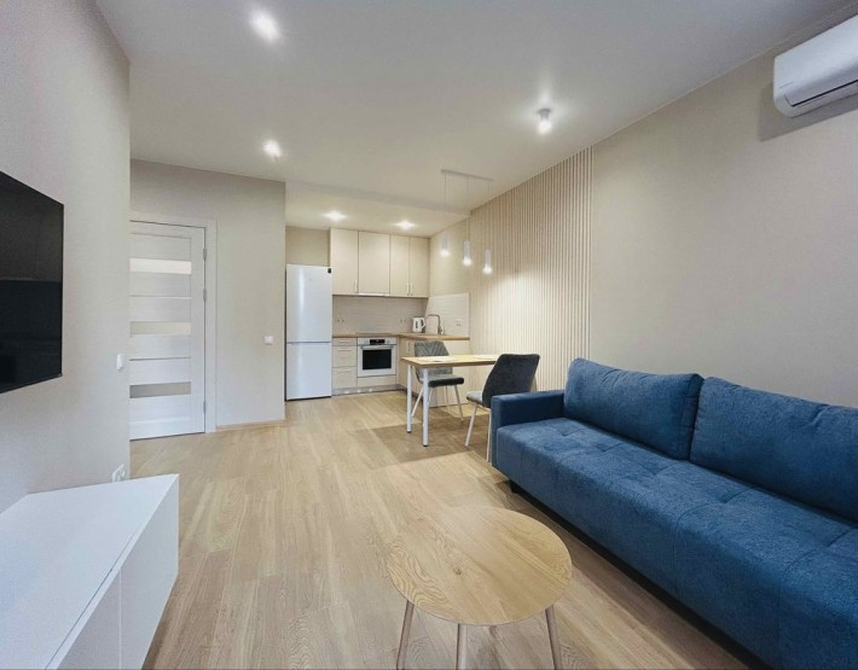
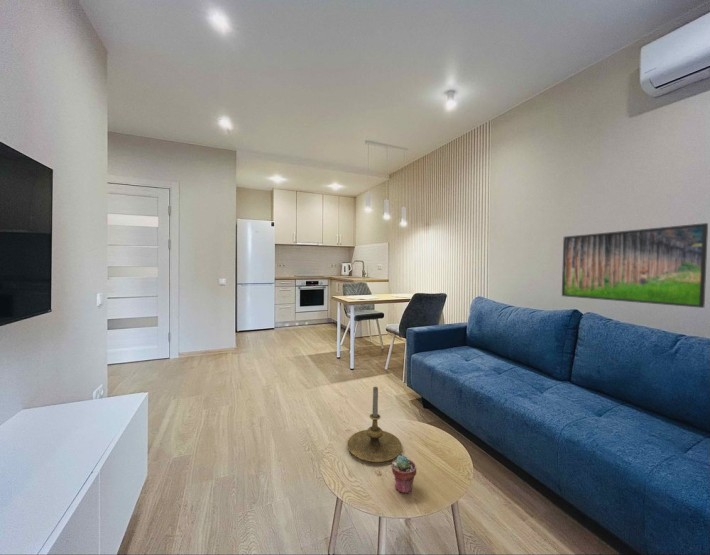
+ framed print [561,222,709,309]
+ candle holder [346,386,403,463]
+ potted succulent [391,454,417,495]
